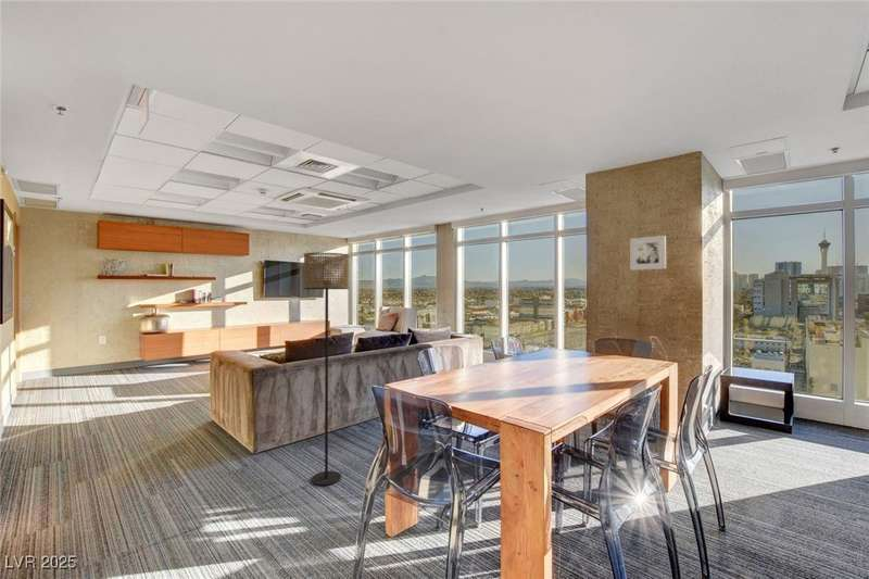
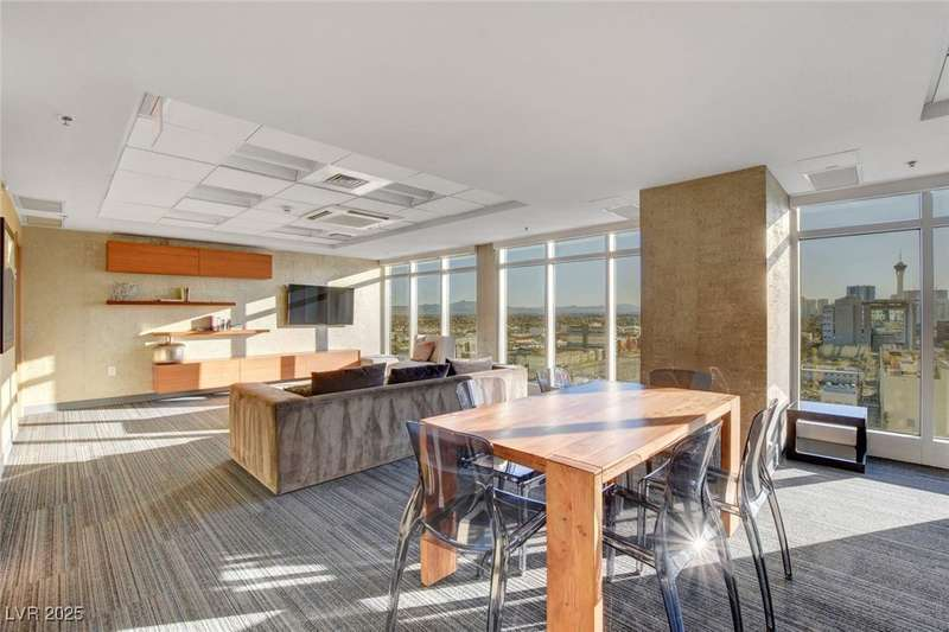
- floor lamp [303,252,350,487]
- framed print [629,235,667,272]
